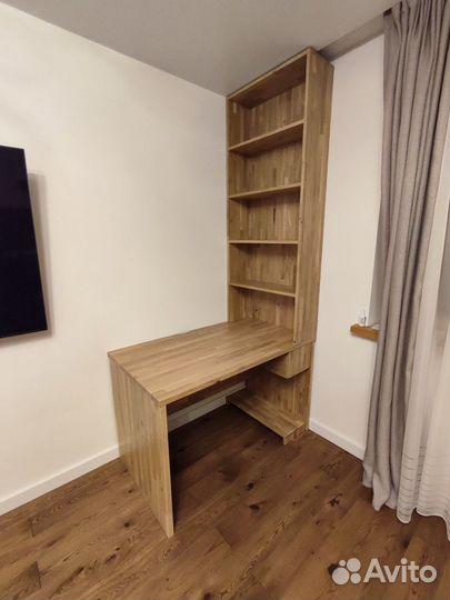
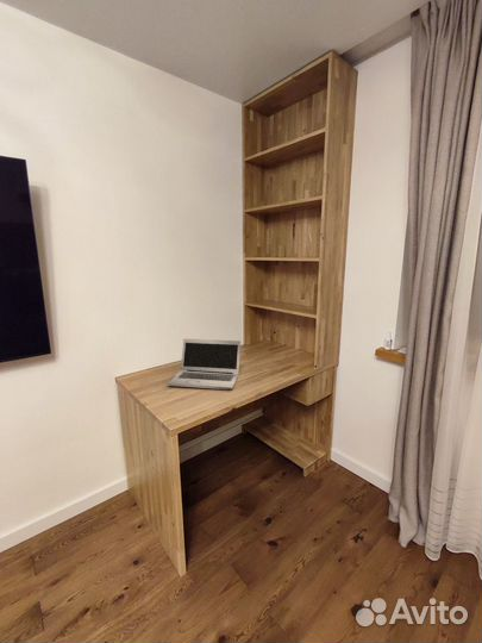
+ laptop [167,338,242,391]
